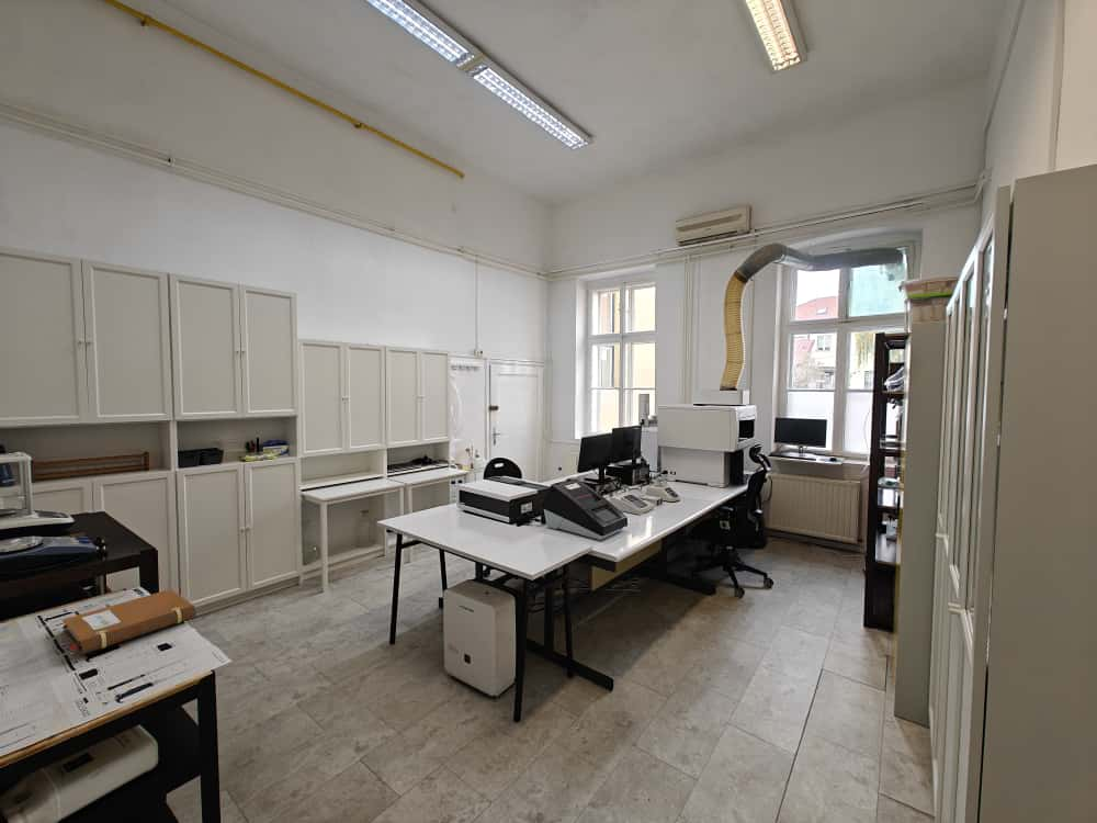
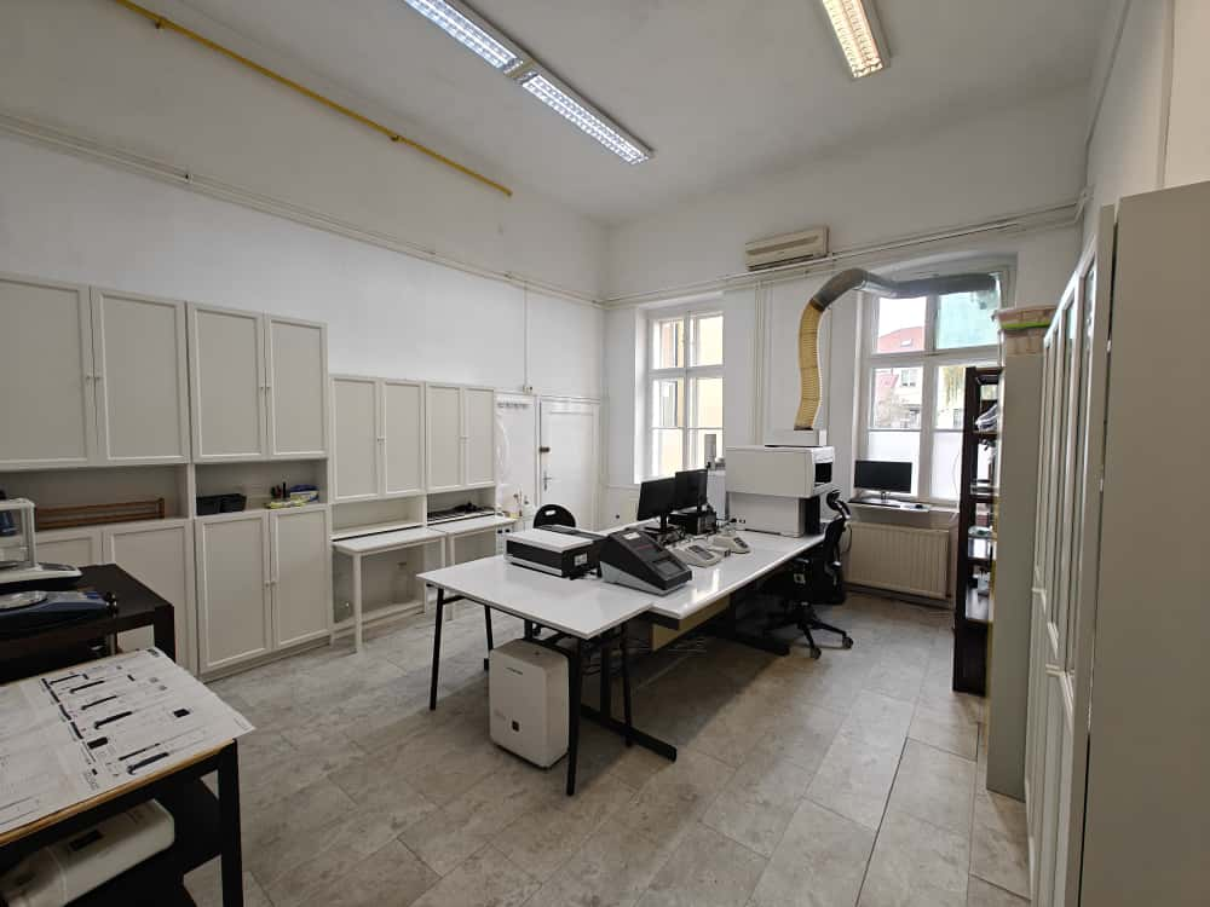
- notebook [61,588,197,655]
